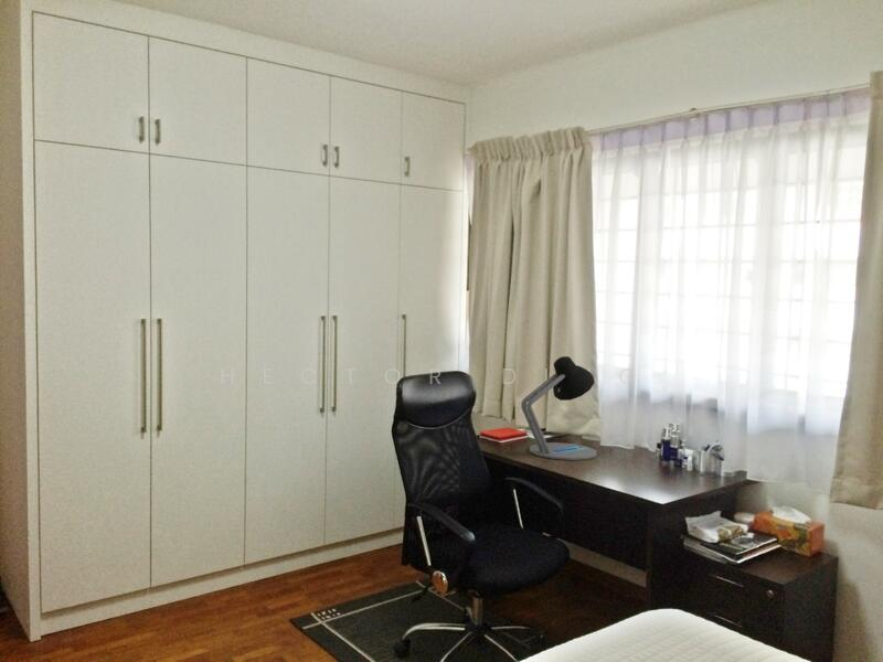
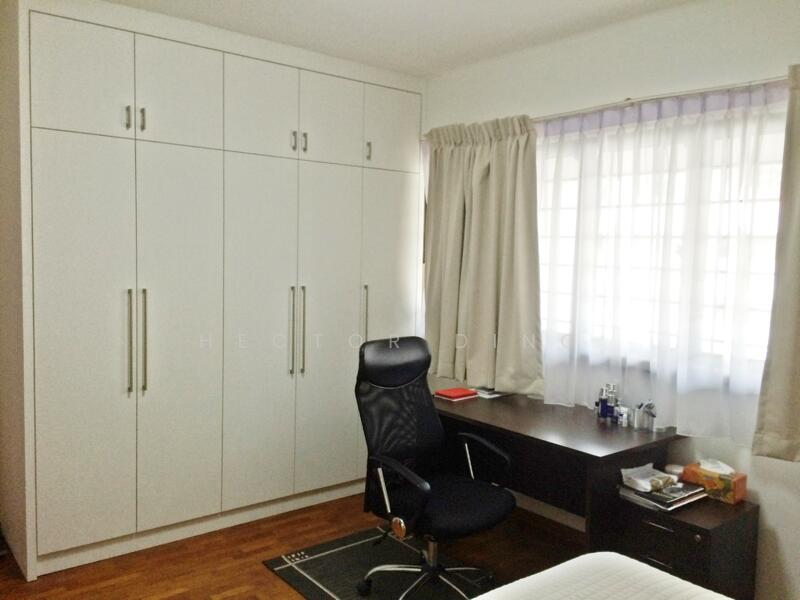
- desk lamp [520,355,598,461]
